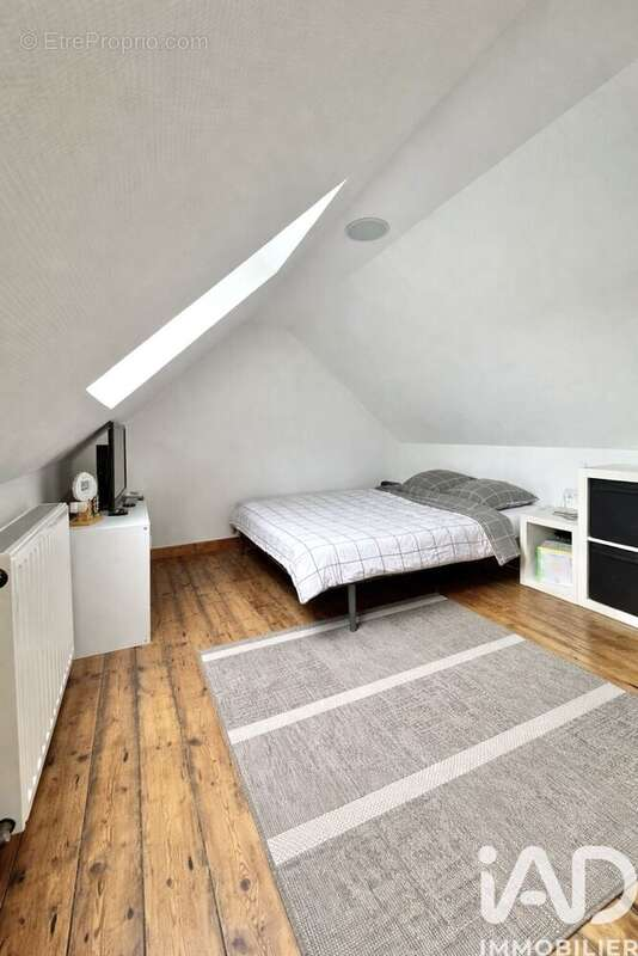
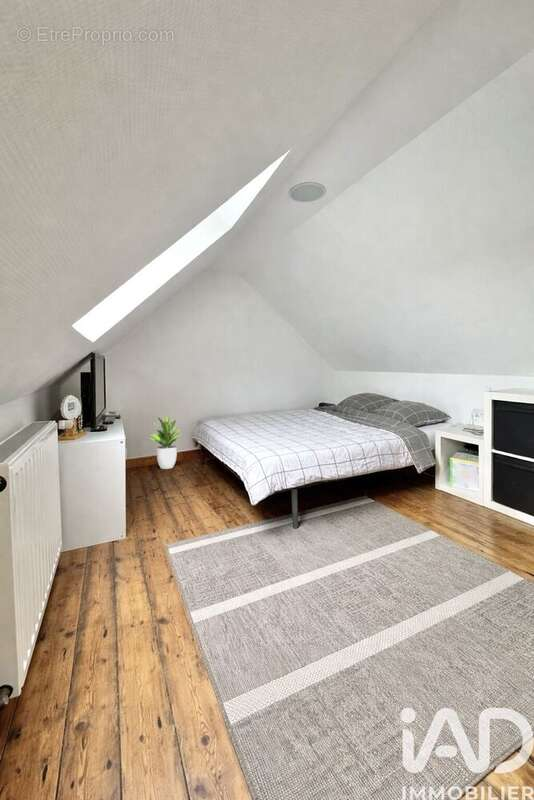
+ potted plant [148,413,182,470]
